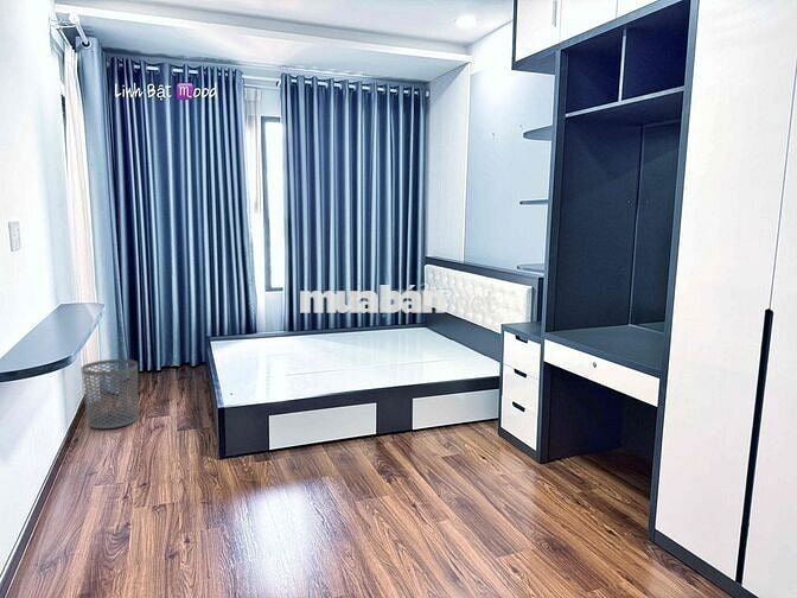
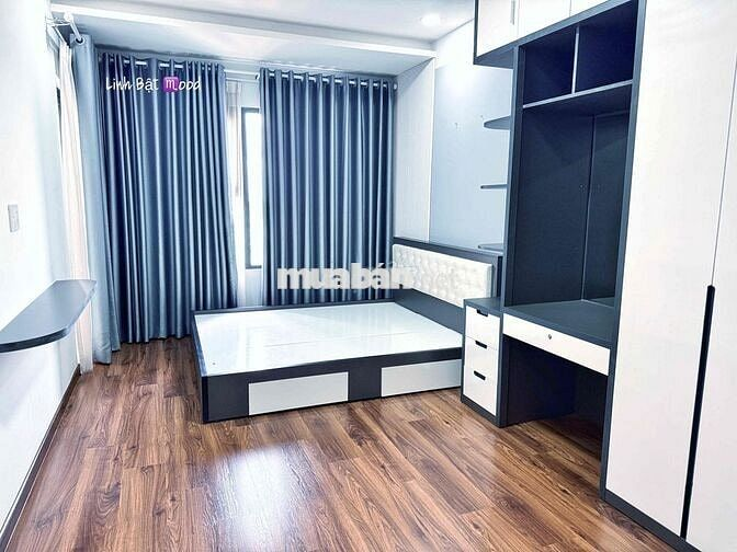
- waste bin [81,358,139,430]
